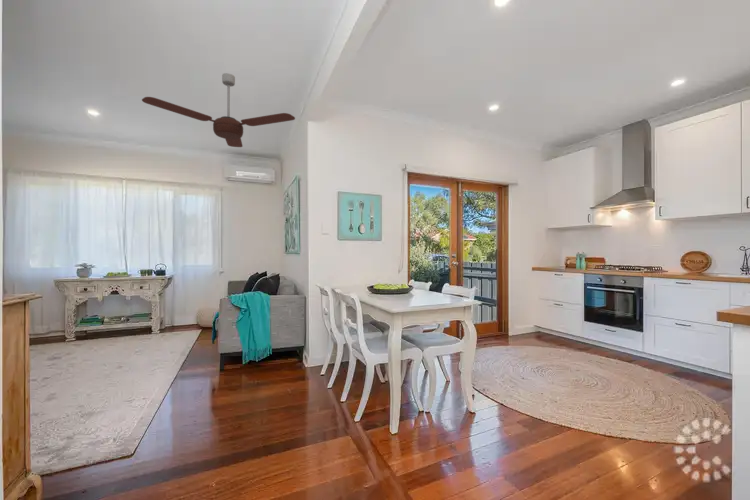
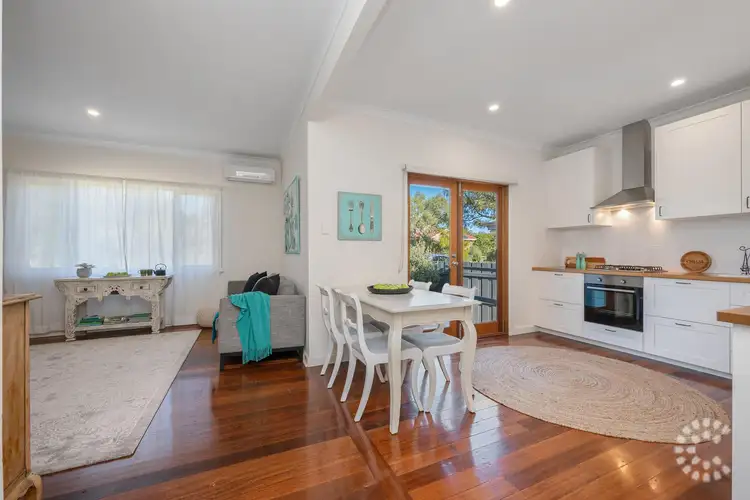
- ceiling fan [141,72,296,148]
